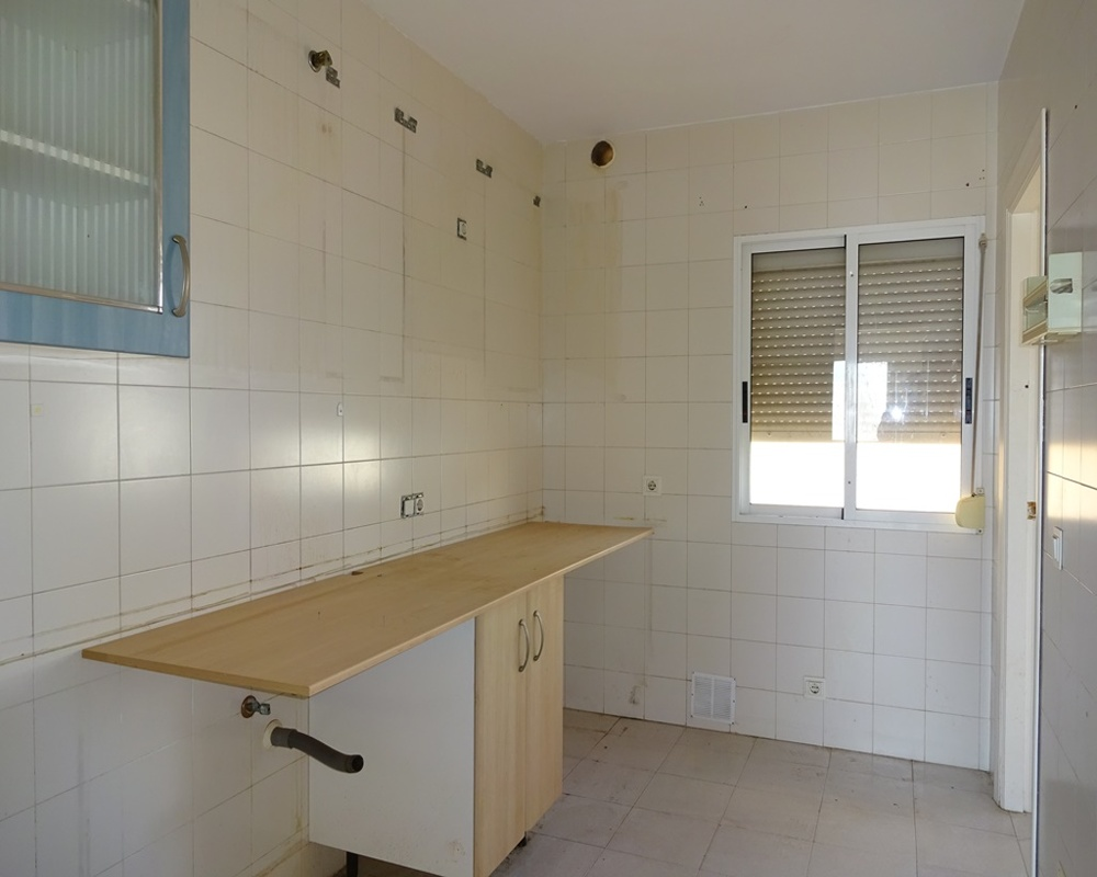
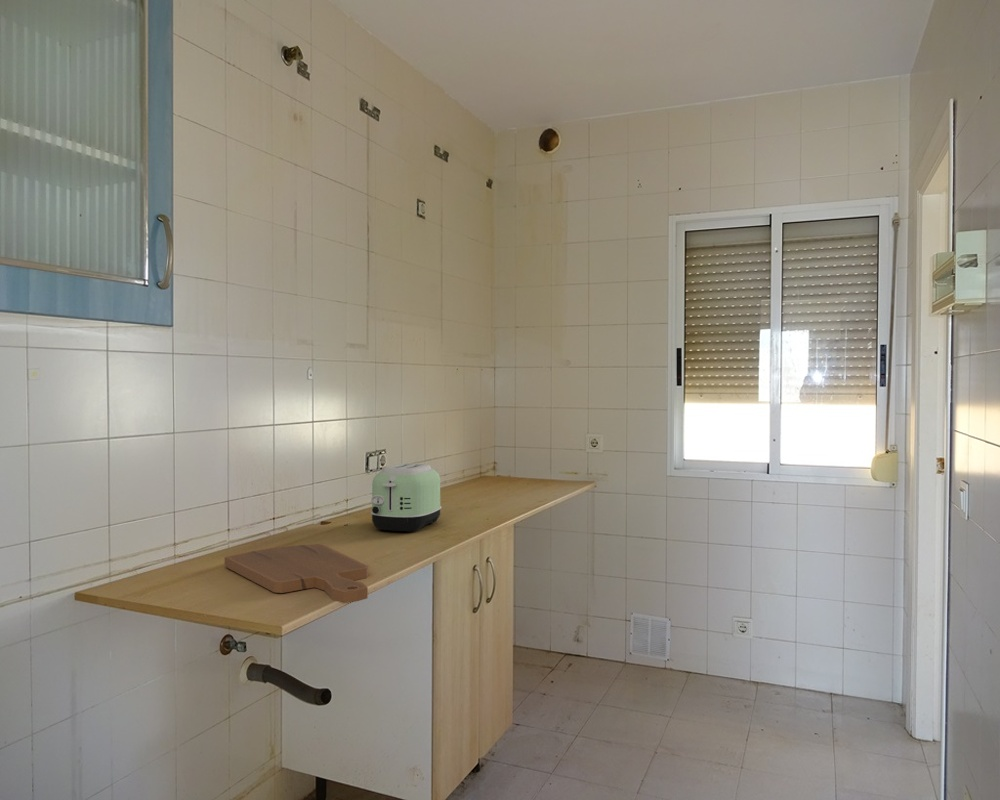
+ toaster [370,462,442,533]
+ cutting board [224,543,369,604]
